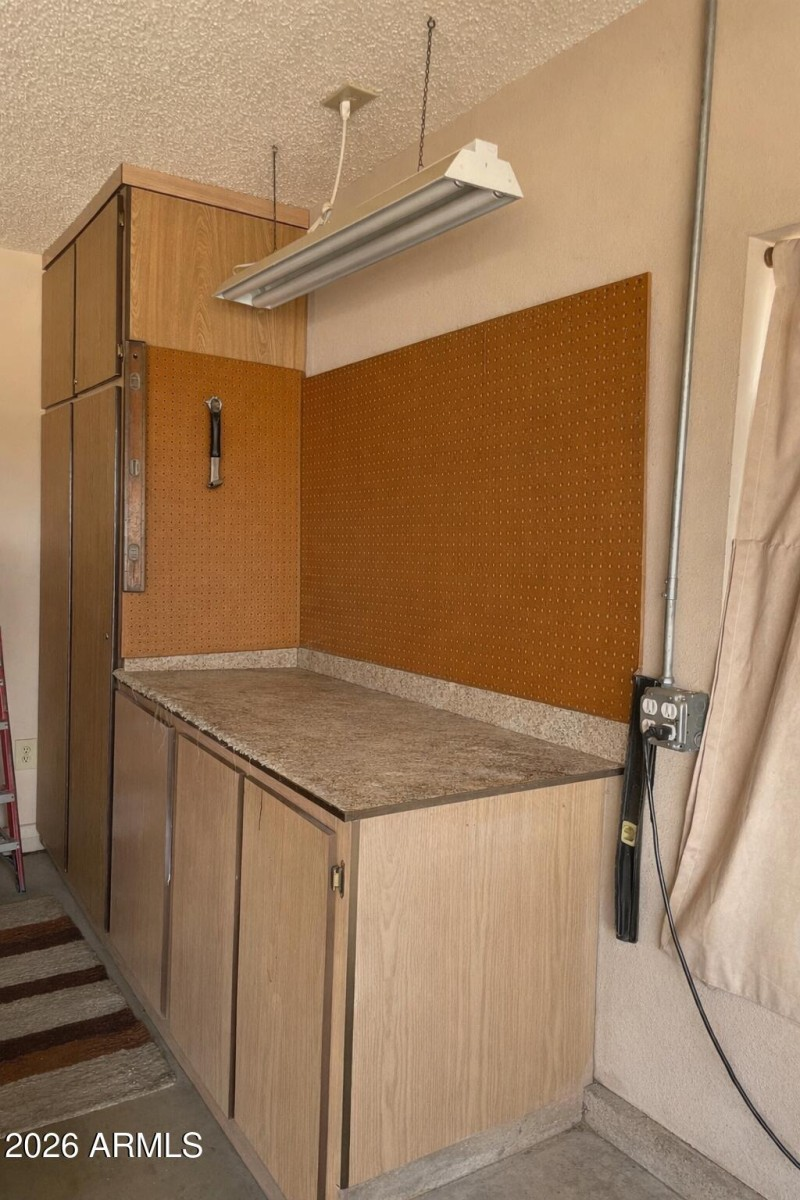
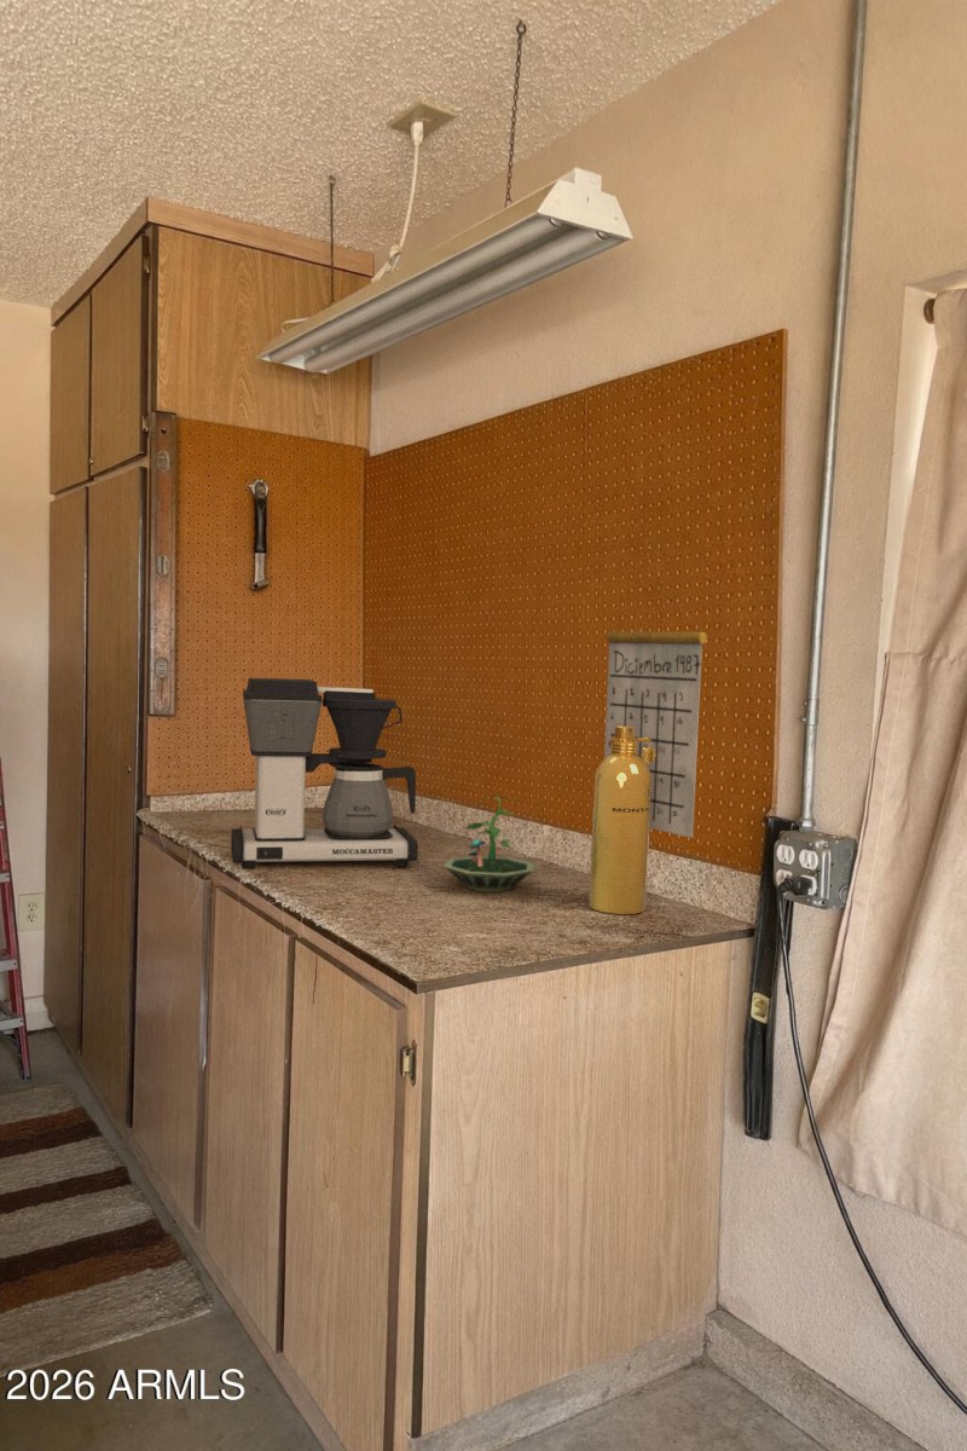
+ coffee maker [230,677,419,871]
+ calendar [603,584,708,839]
+ terrarium [442,796,537,894]
+ spray bottle [587,726,656,915]
